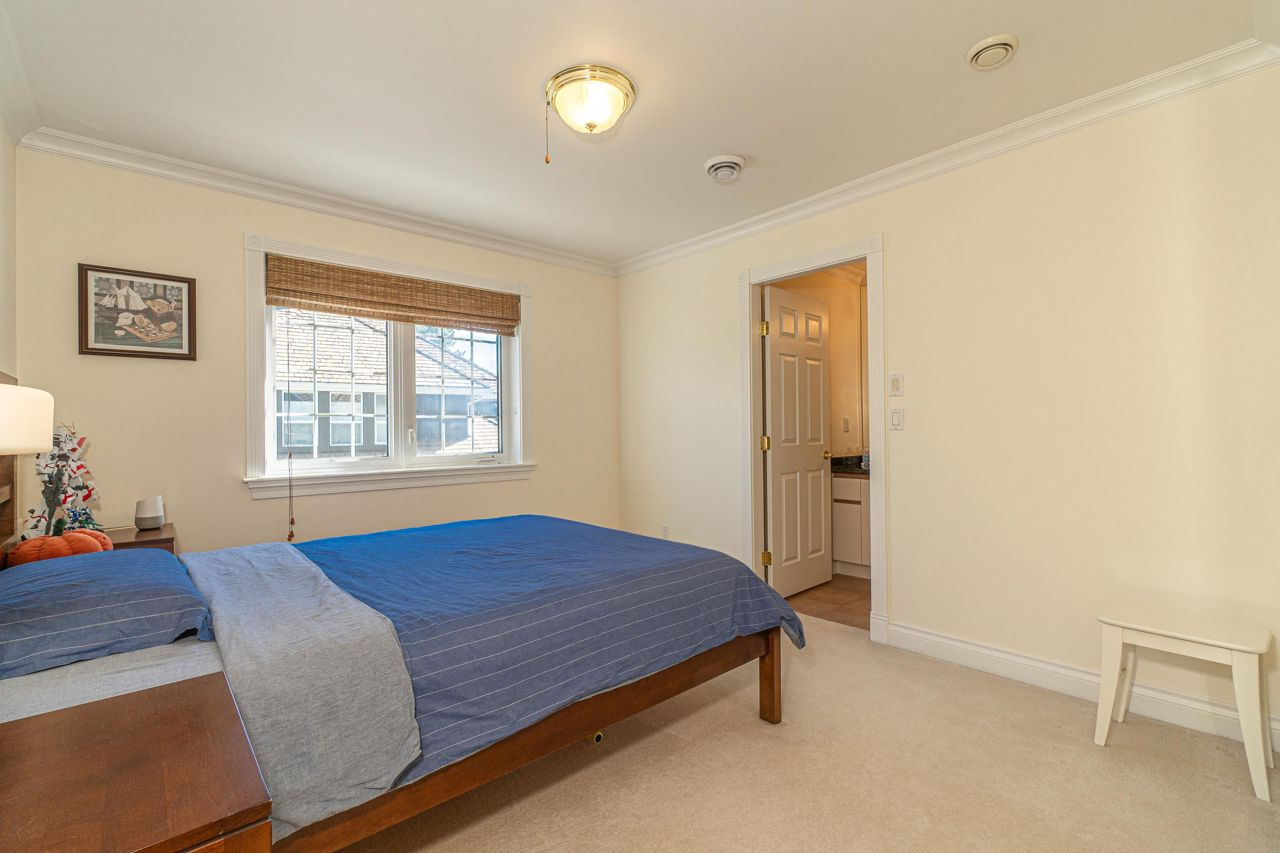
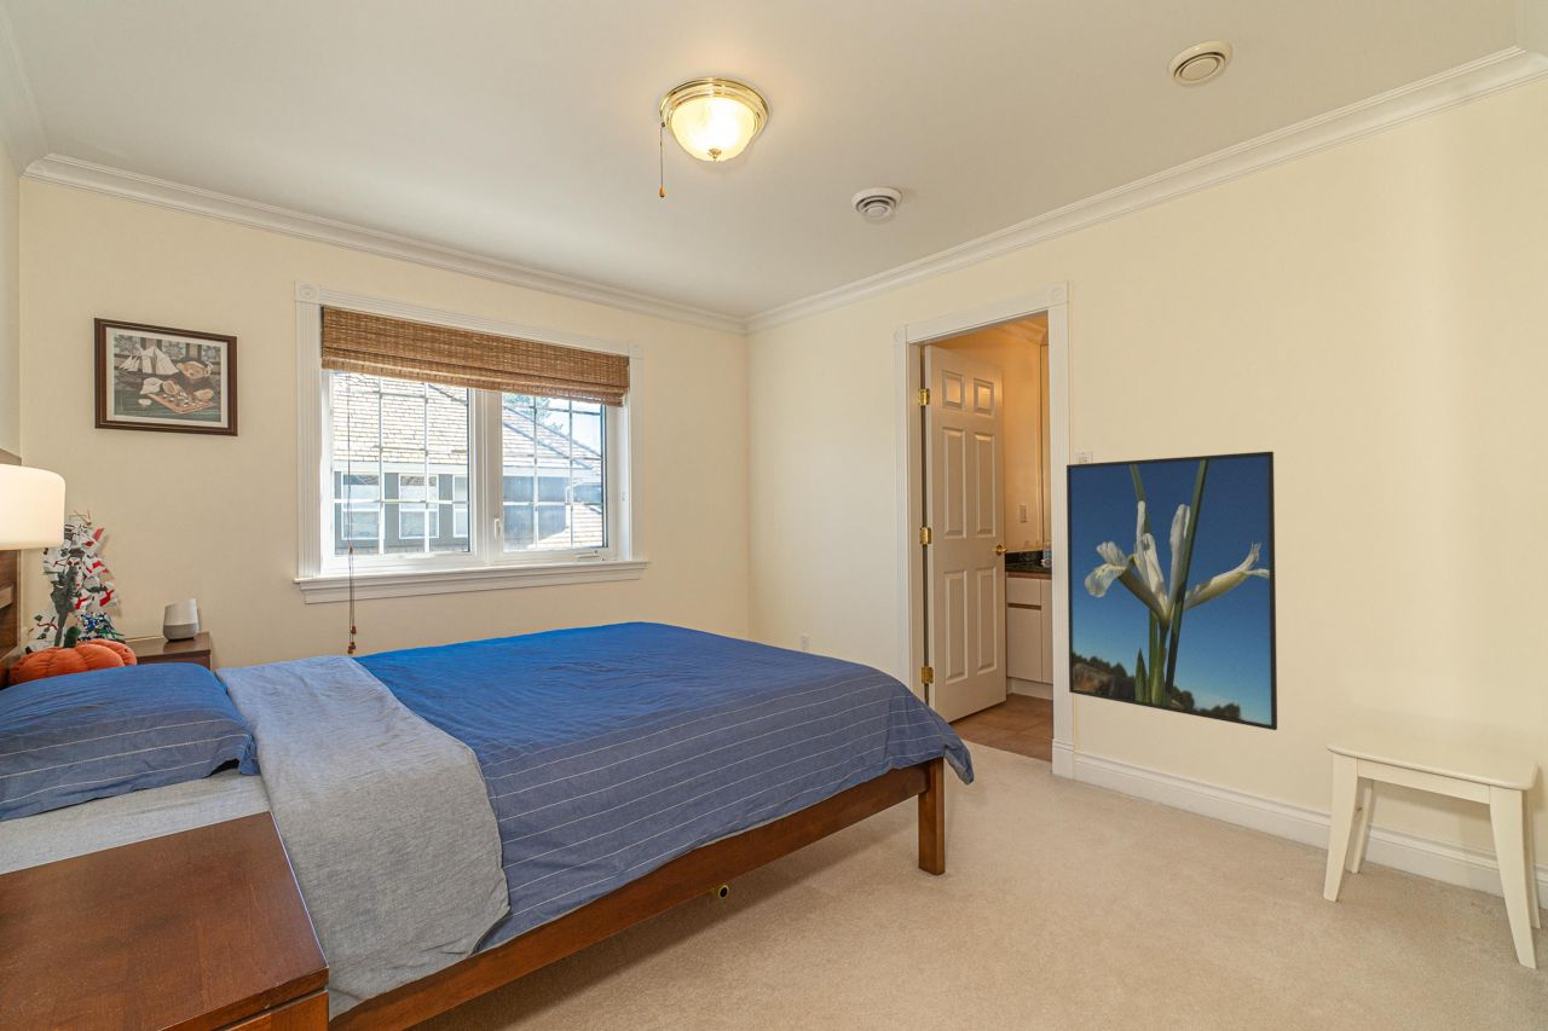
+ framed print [1065,451,1278,731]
